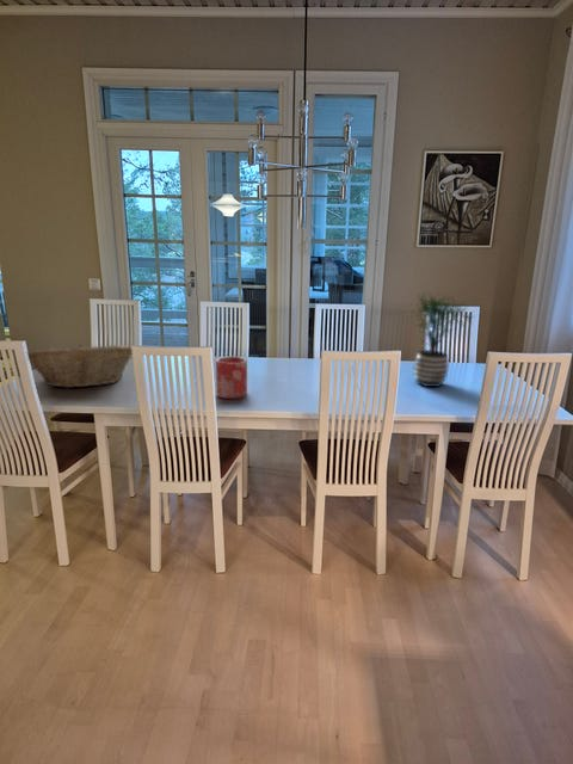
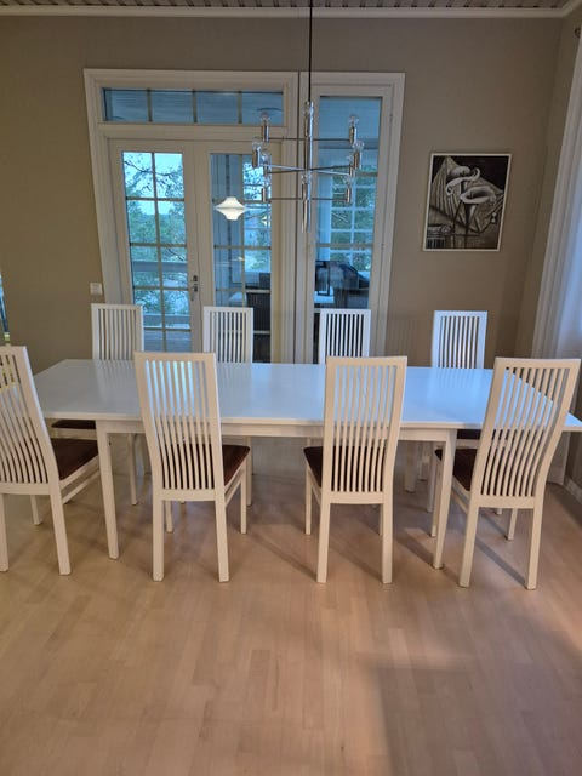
- fruit basket [26,341,133,389]
- vase [215,356,248,400]
- potted plant [406,291,474,388]
